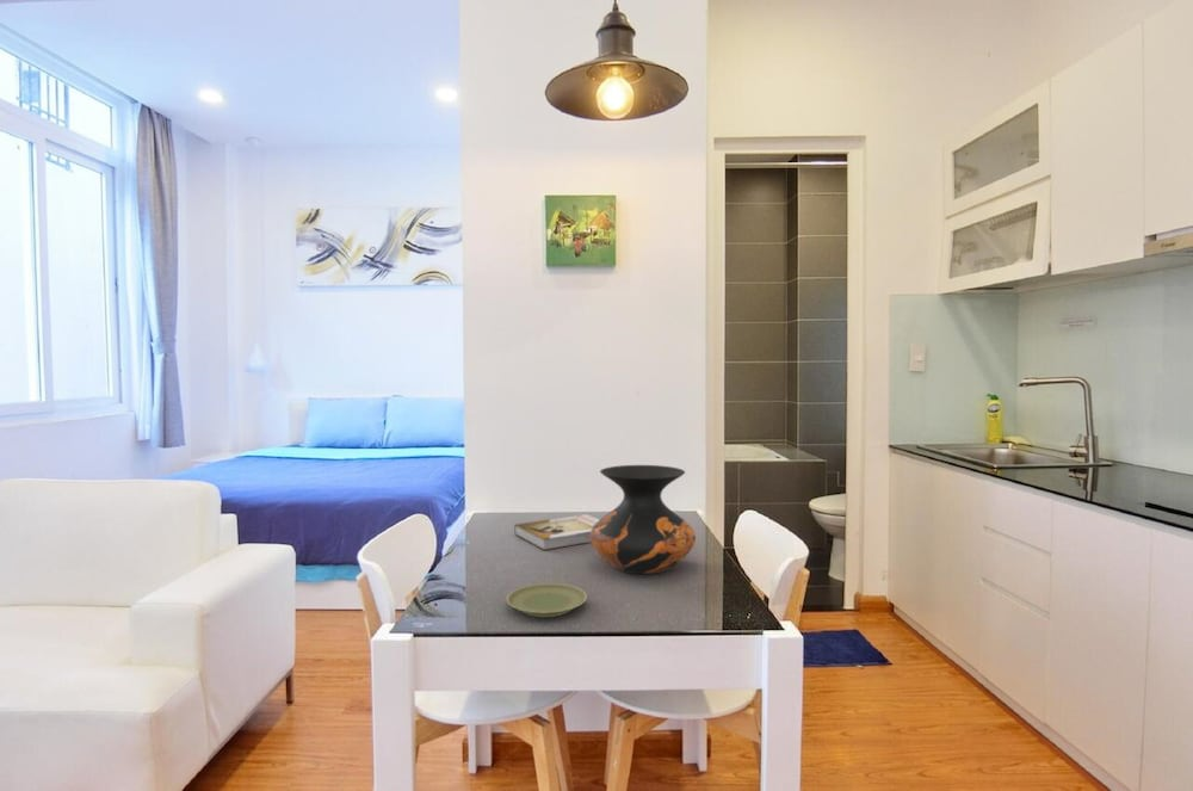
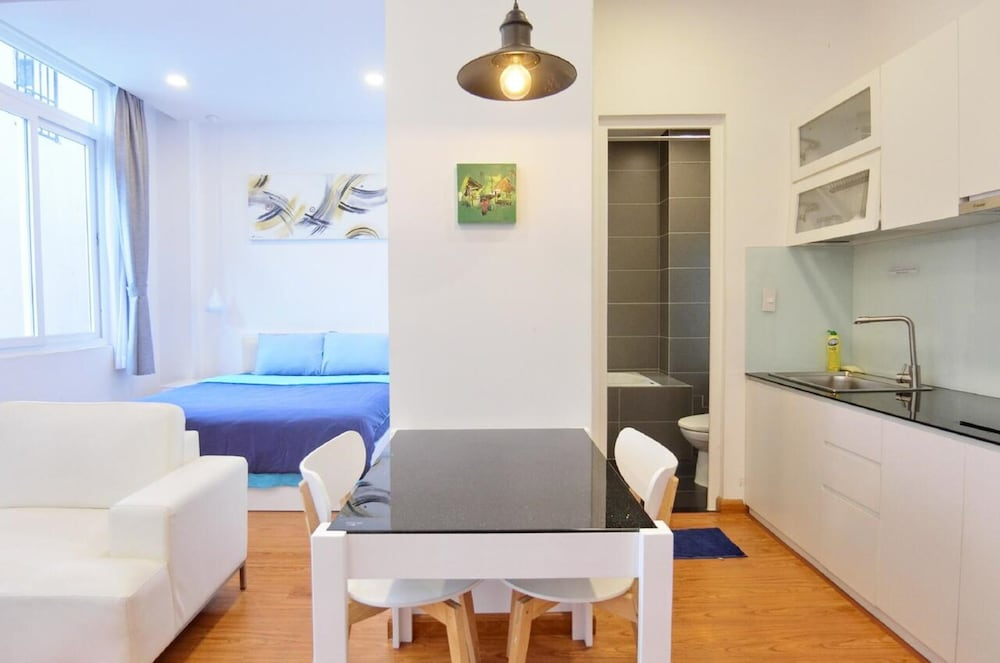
- plate [506,582,588,618]
- book [513,513,600,551]
- vase [591,464,697,575]
